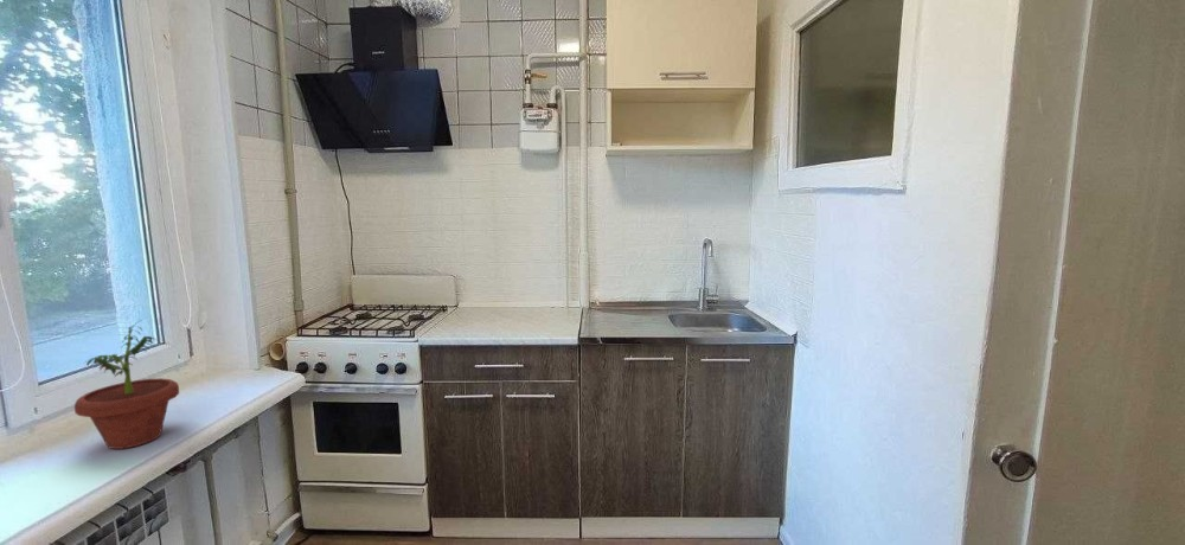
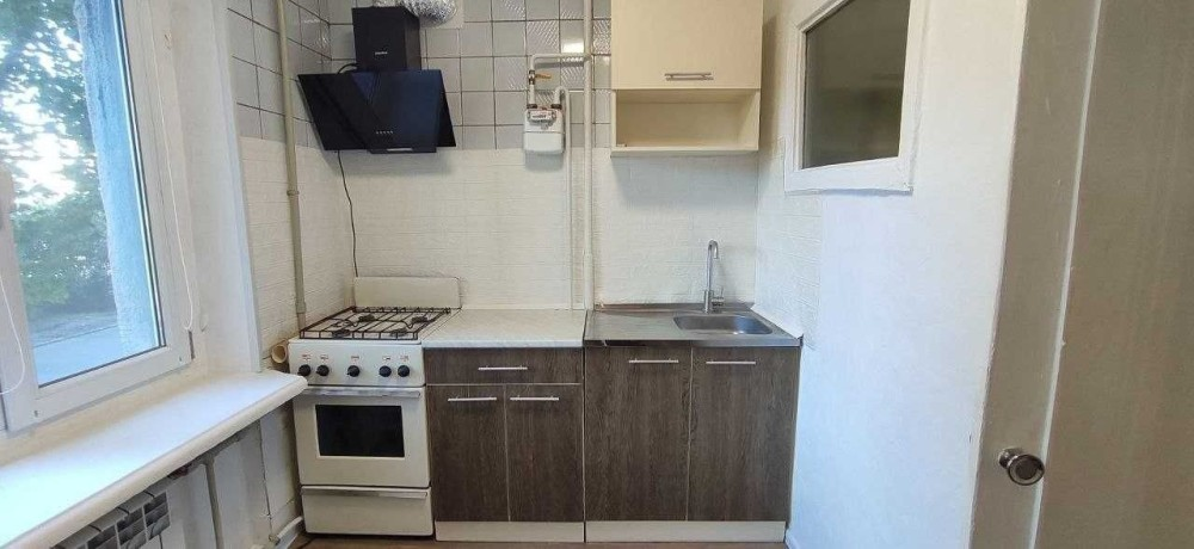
- potted plant [73,319,180,450]
